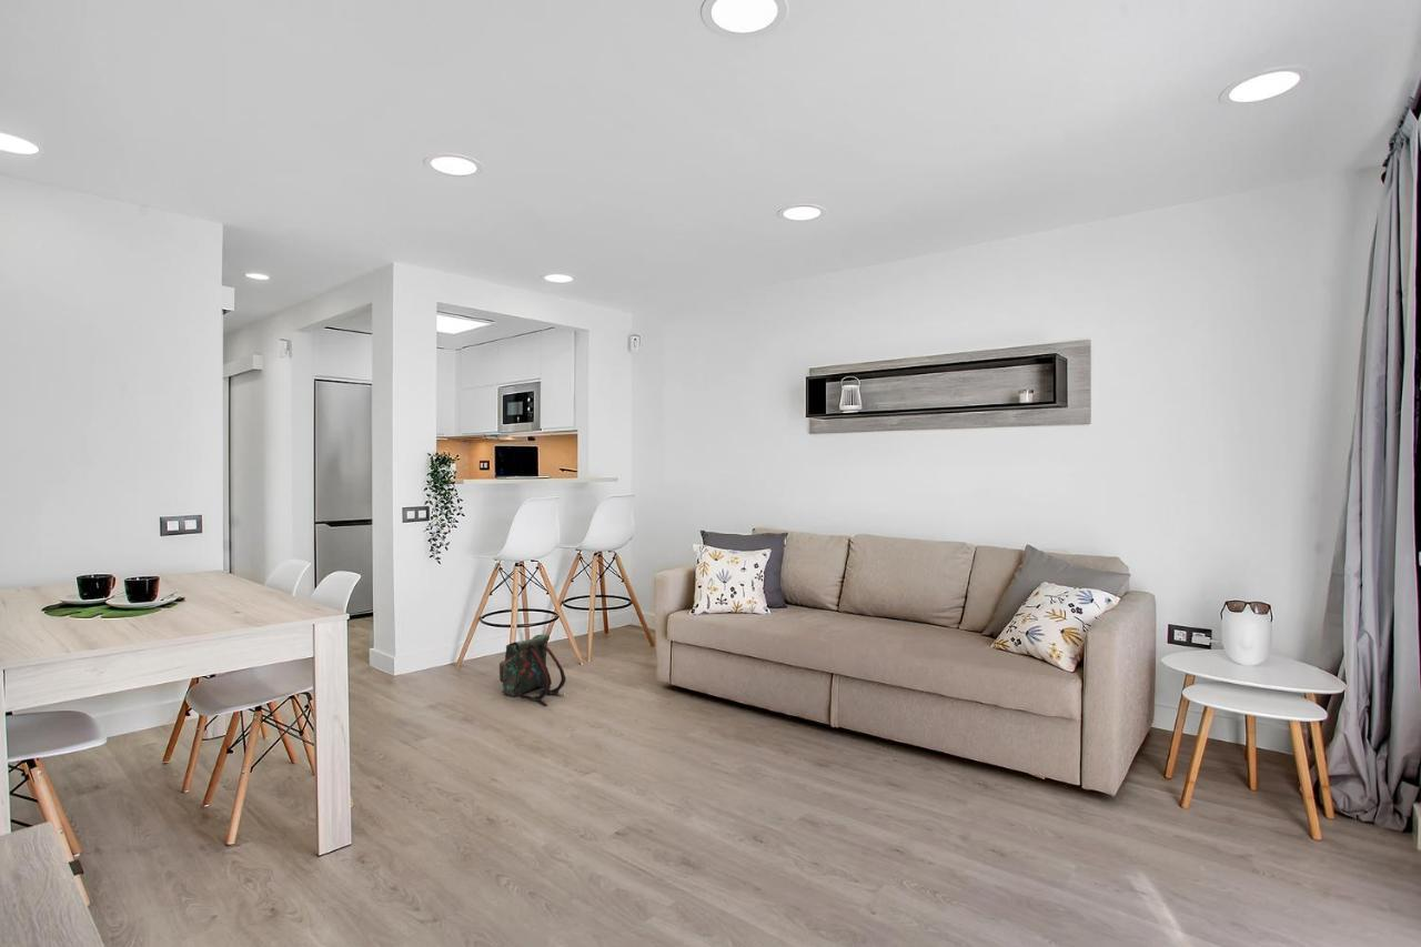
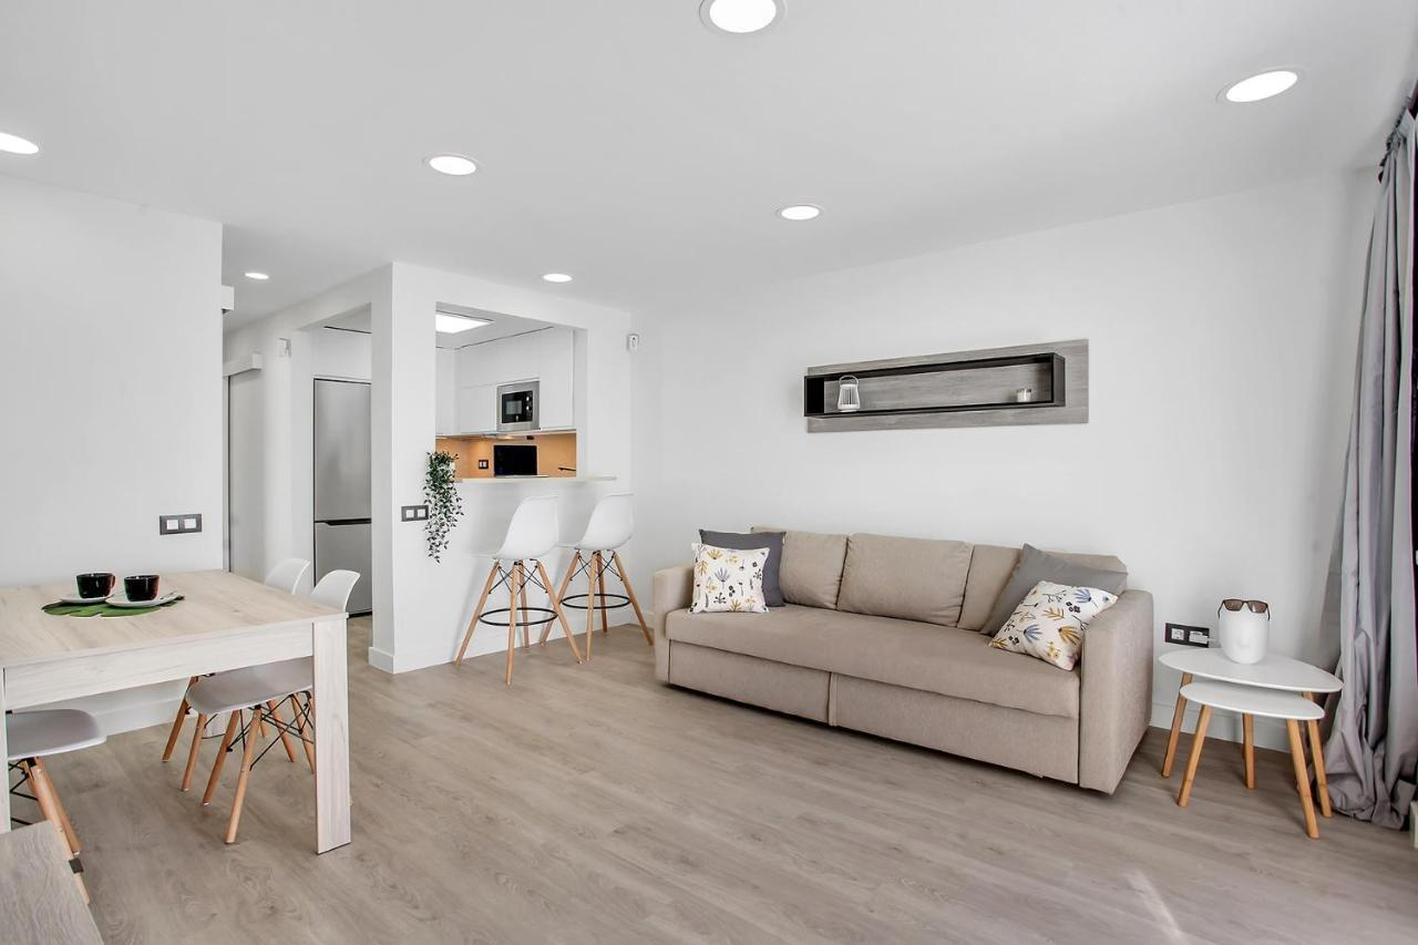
- backpack [498,633,566,707]
